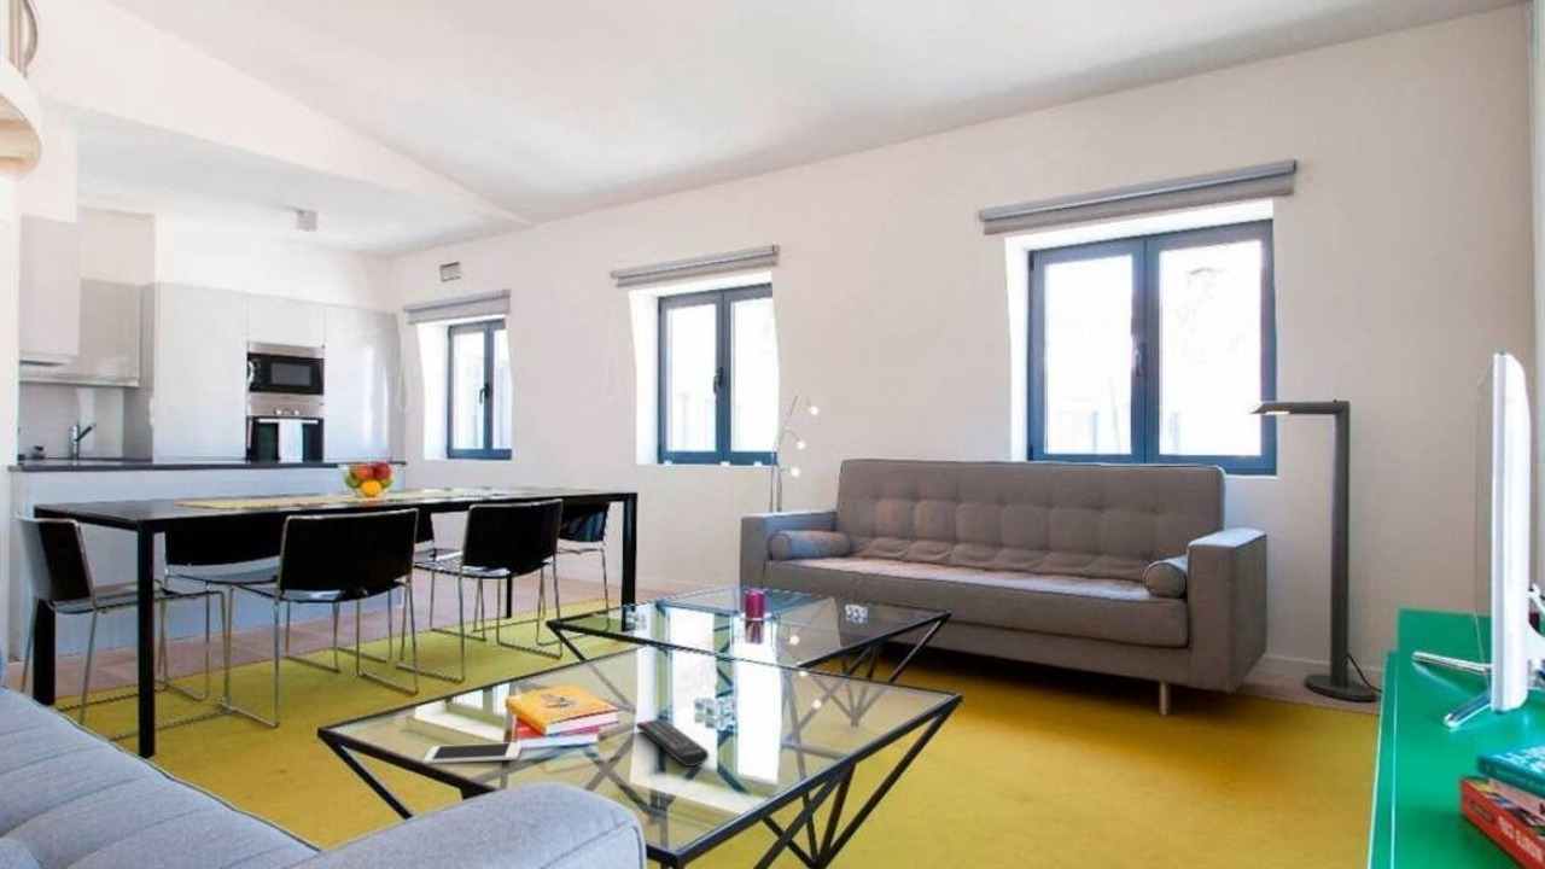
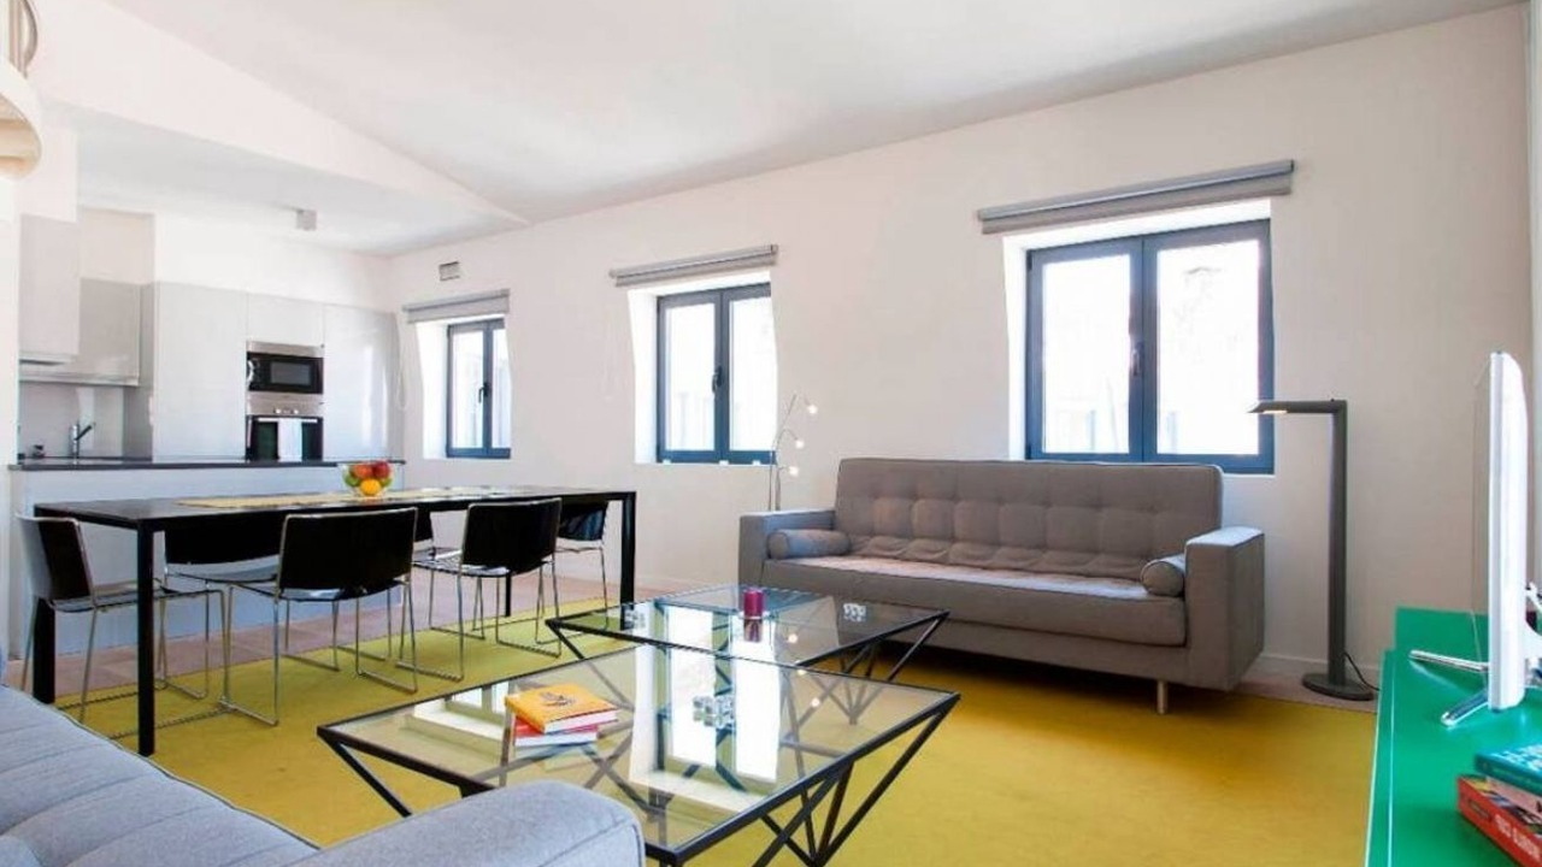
- remote control [635,718,710,768]
- cell phone [421,741,523,765]
